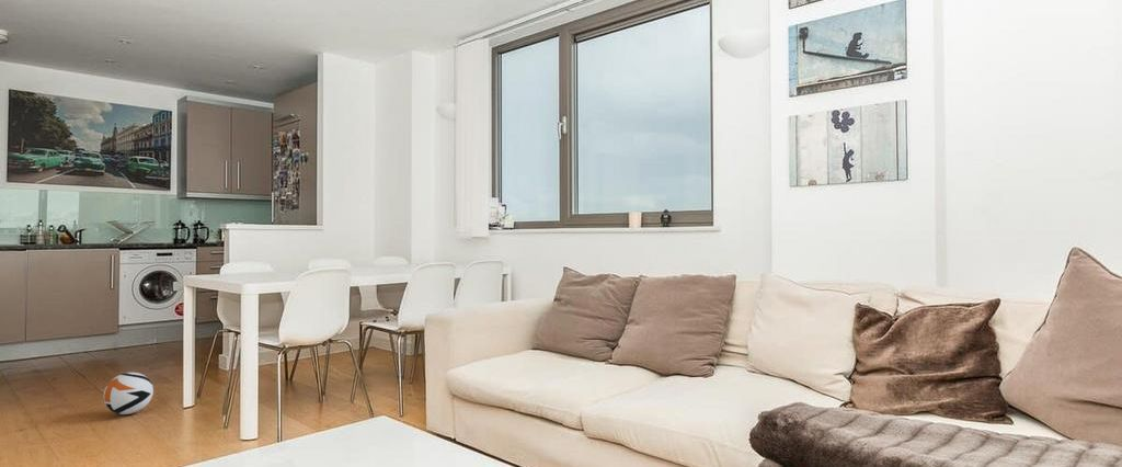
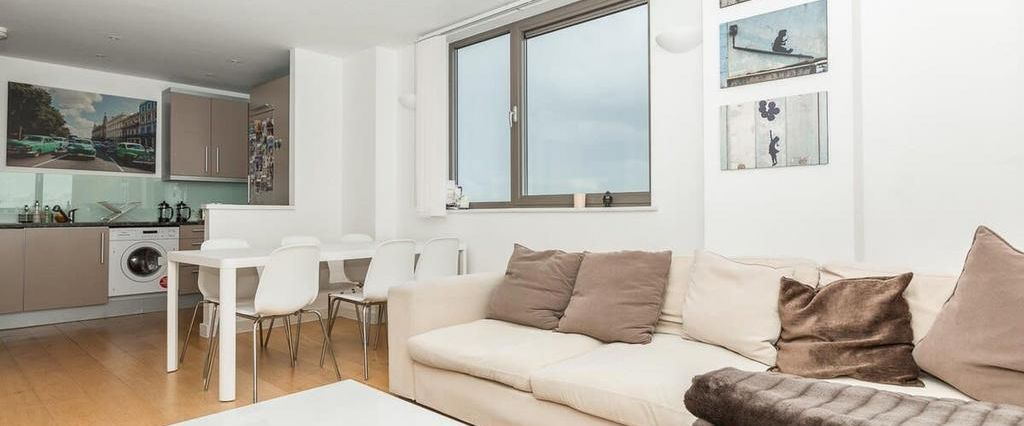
- ball [103,372,154,415]
